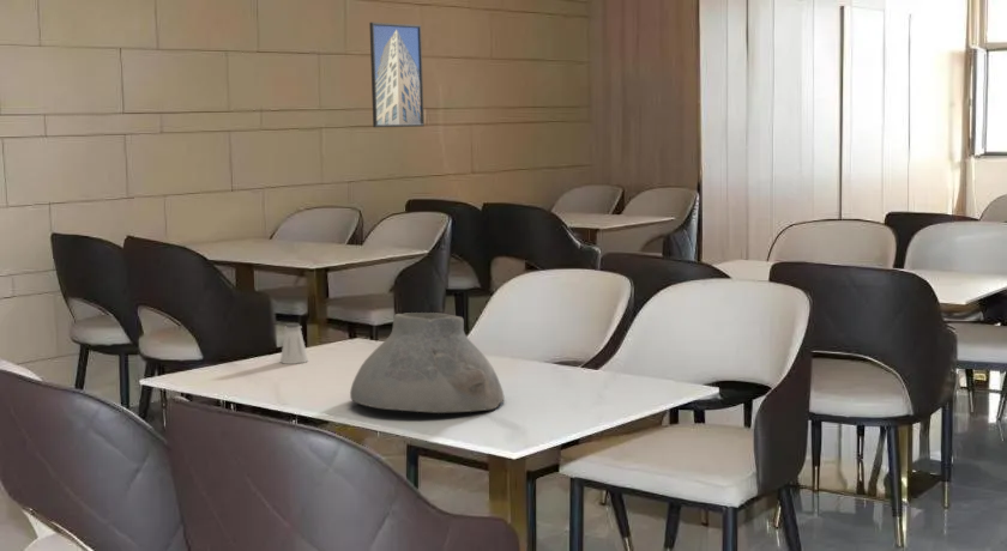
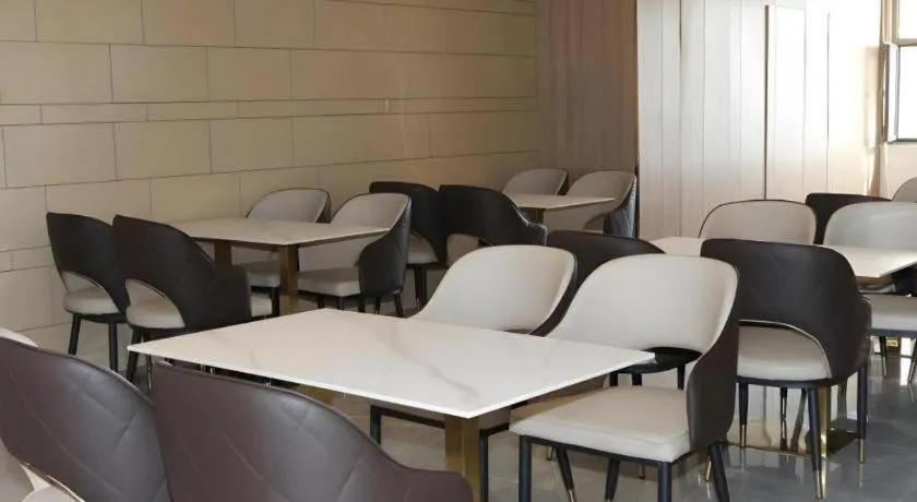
- vase [349,311,506,414]
- saltshaker [279,322,309,365]
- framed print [368,22,426,128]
